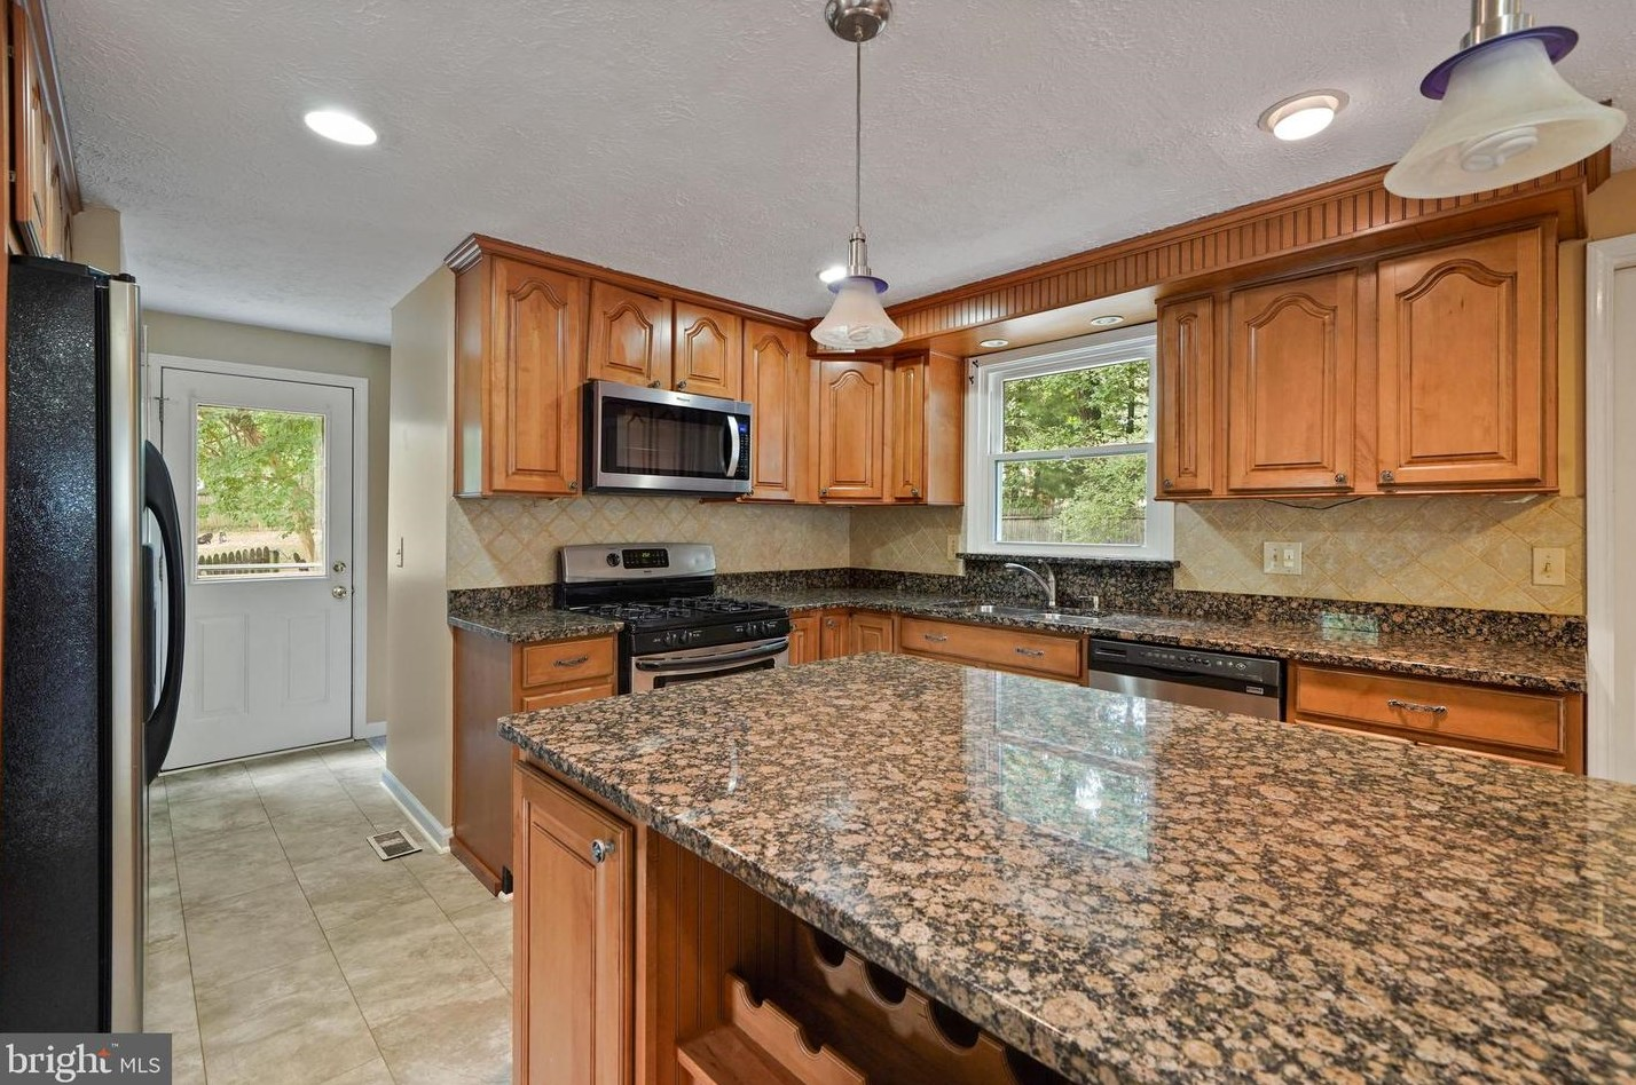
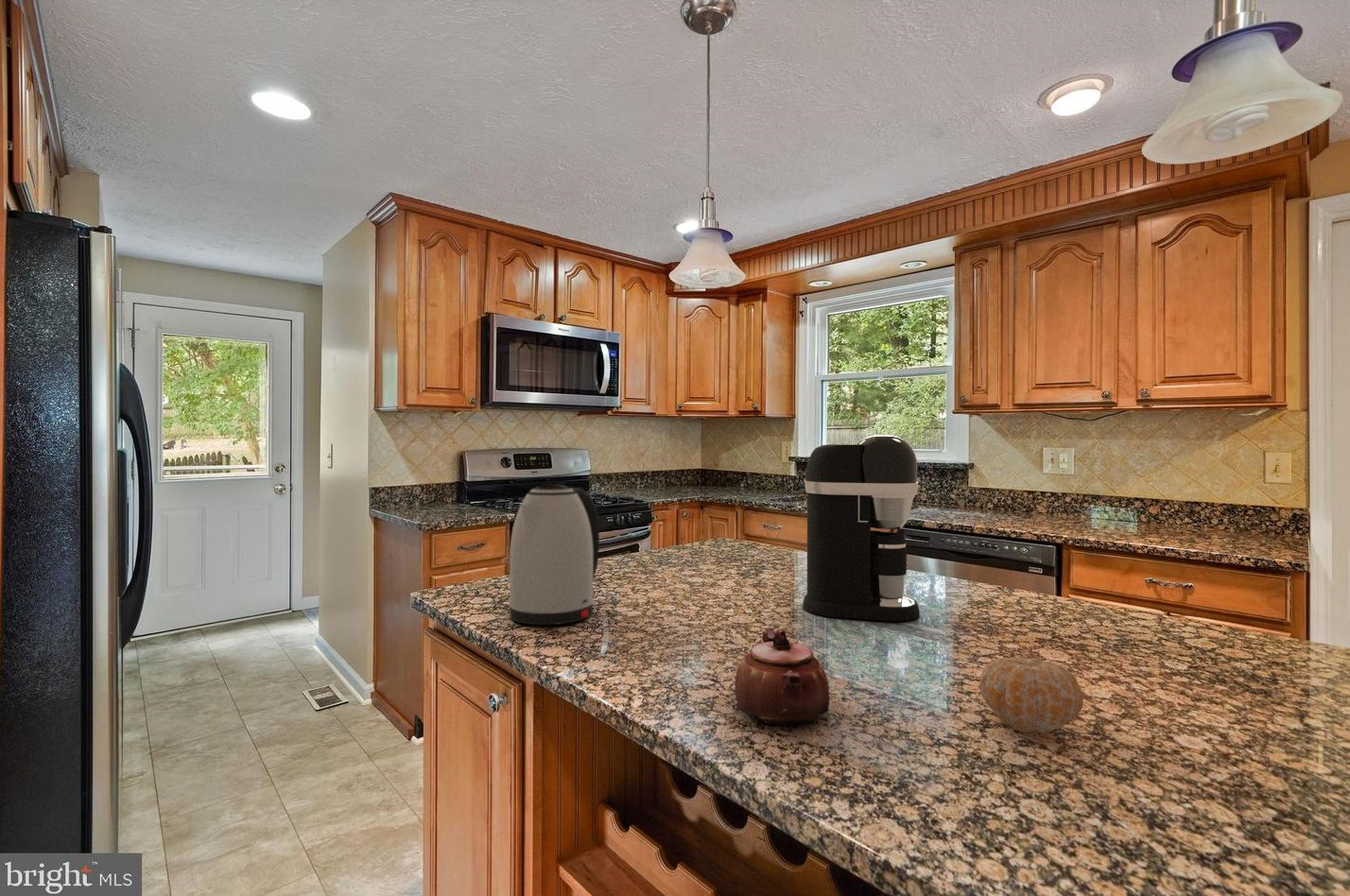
+ teapot [734,627,830,725]
+ kettle [508,483,600,626]
+ coffee maker [802,434,921,622]
+ fruit [978,656,1084,734]
